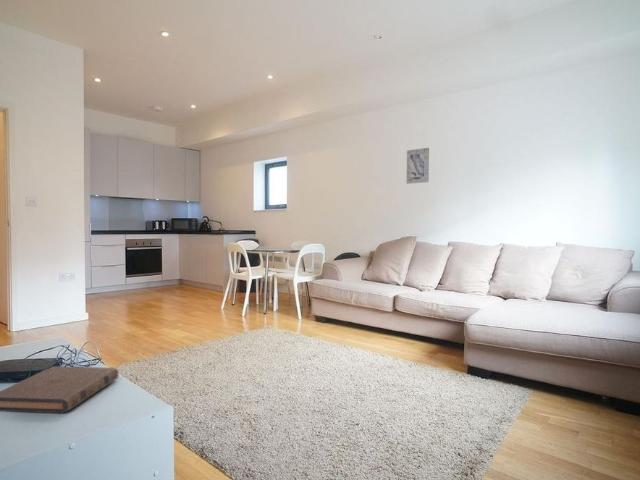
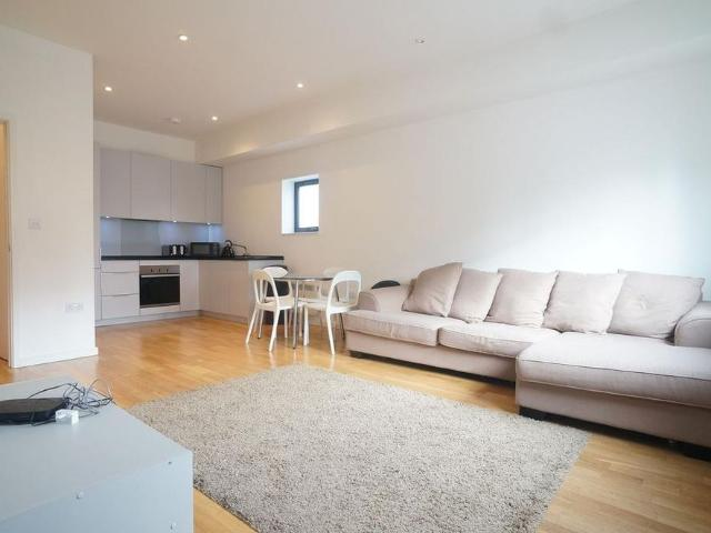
- wall art [406,147,430,185]
- book [0,365,119,414]
